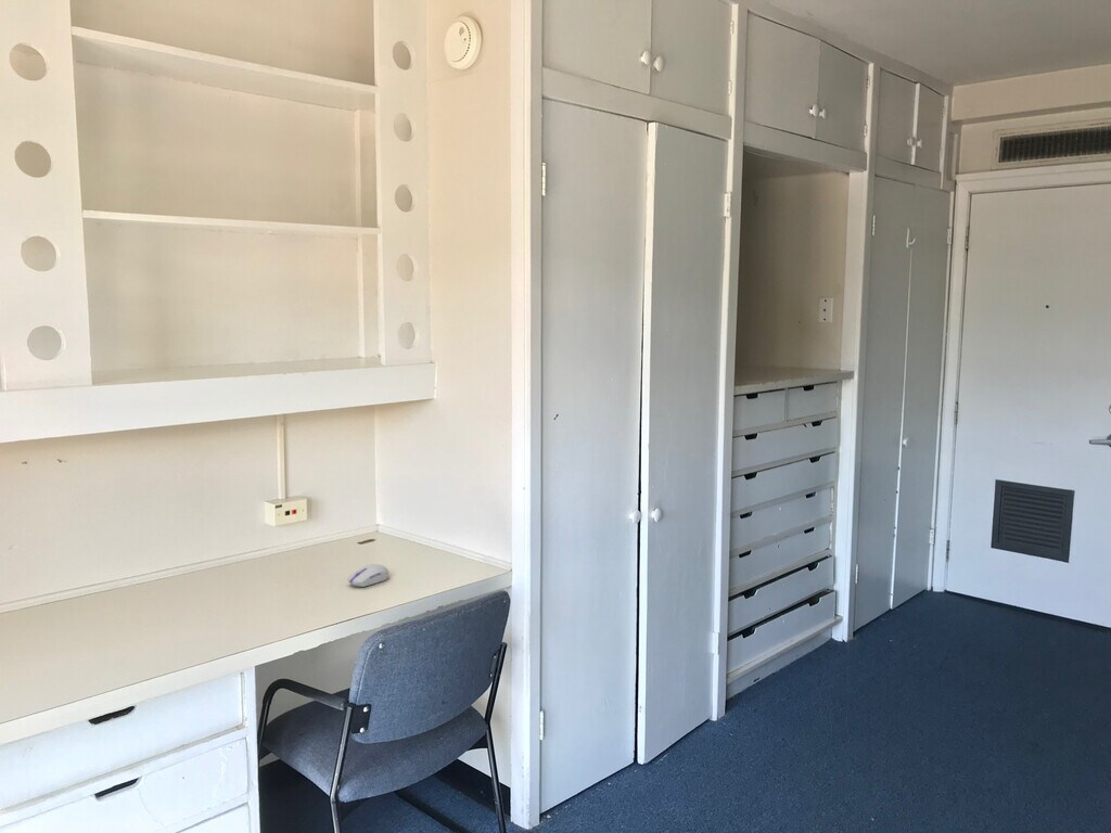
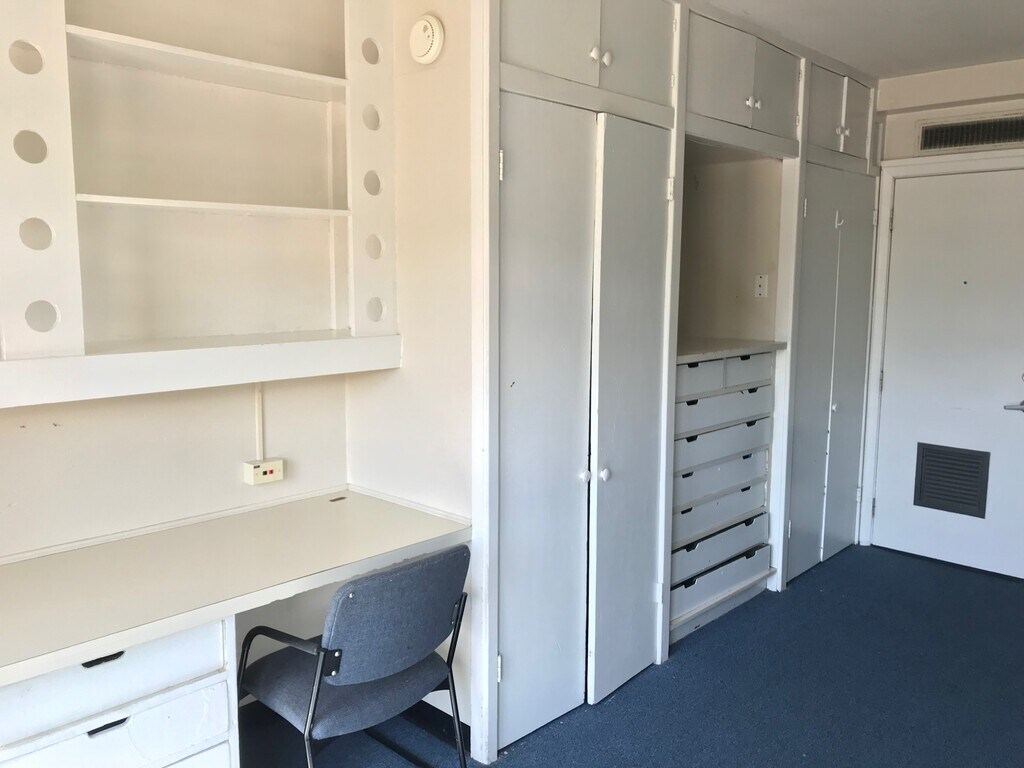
- computer mouse [346,563,391,588]
